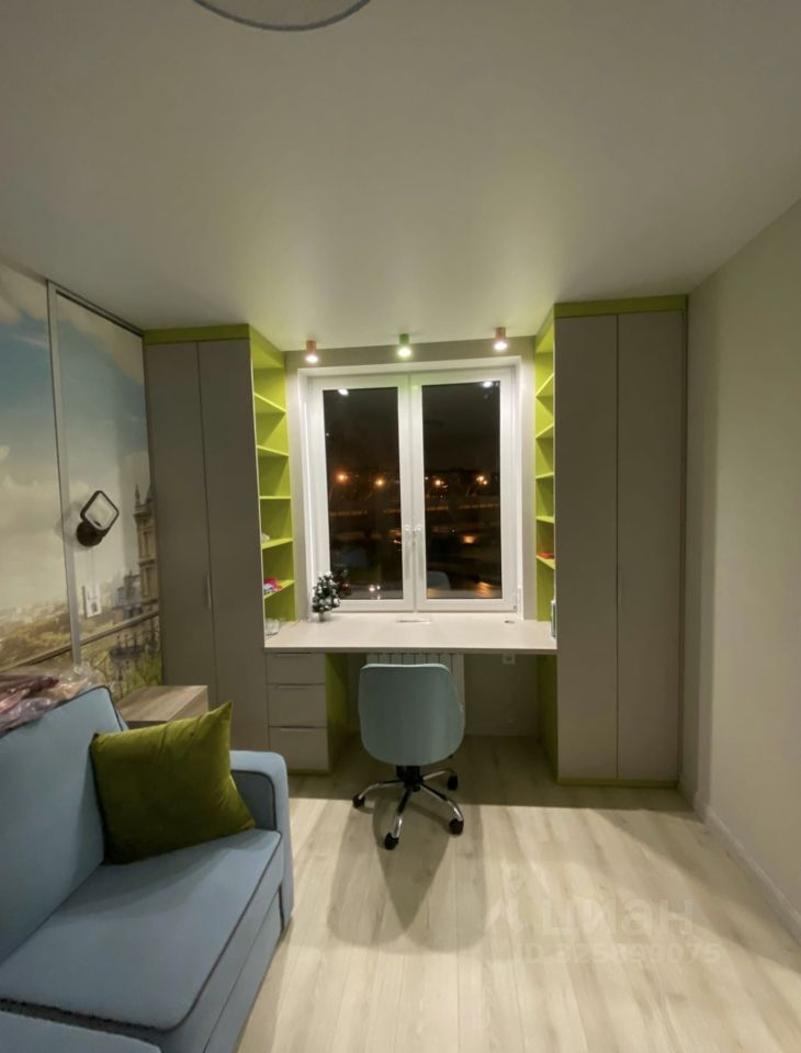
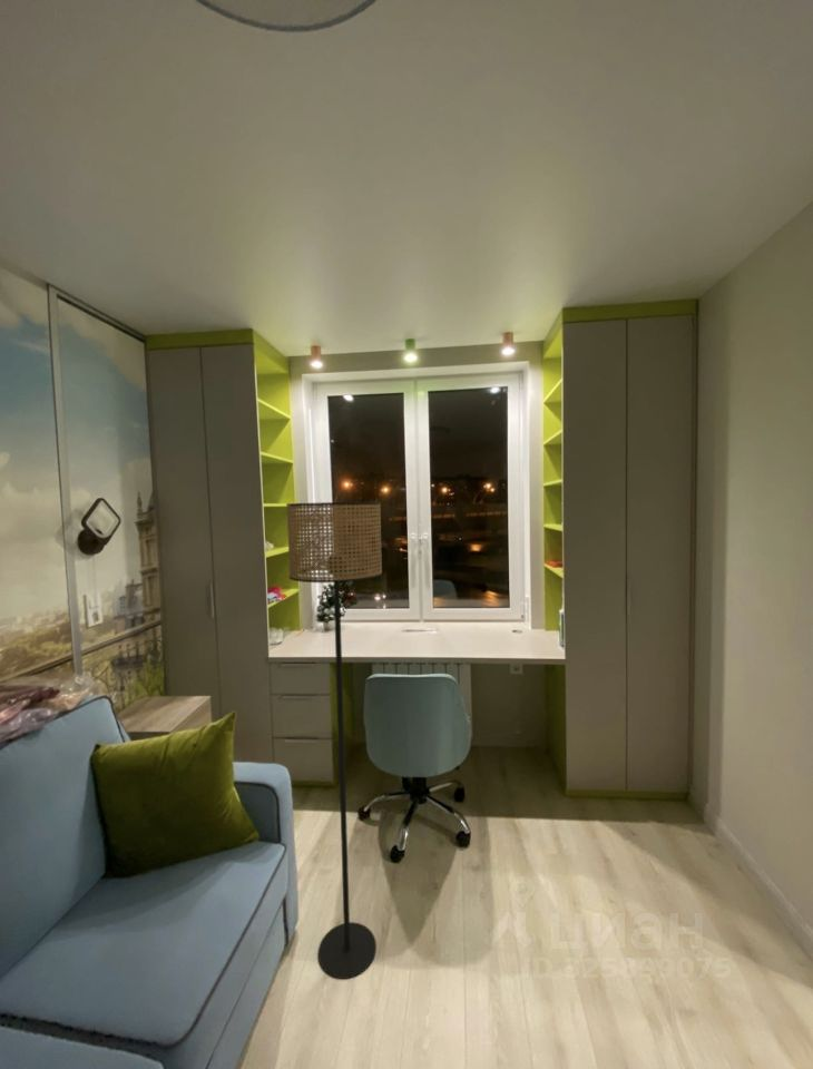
+ floor lamp [285,501,383,980]
